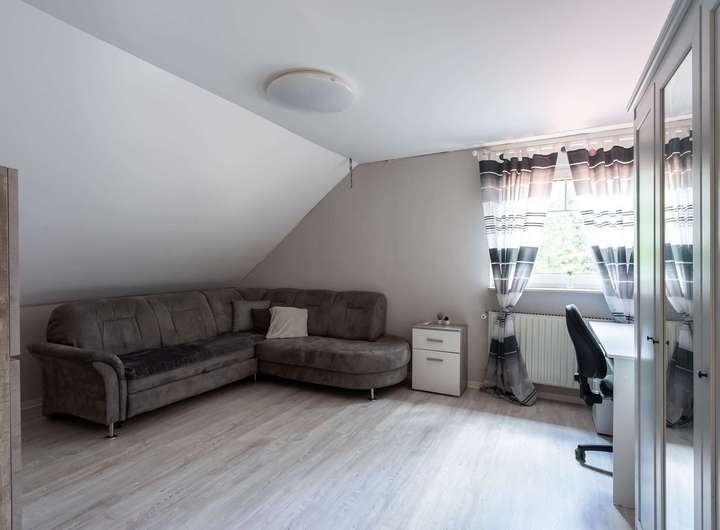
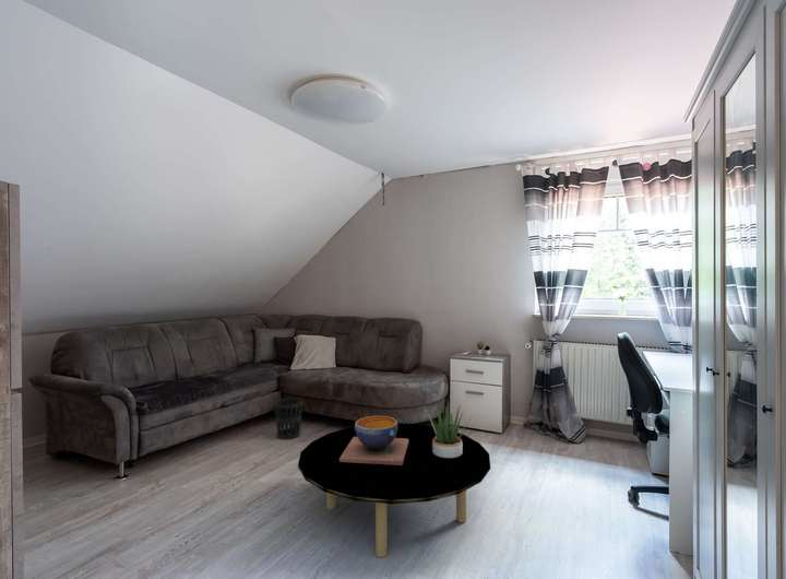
+ wastebasket [273,397,305,440]
+ coffee table [297,422,491,558]
+ decorative bowl [340,415,408,465]
+ potted plant [422,400,473,459]
